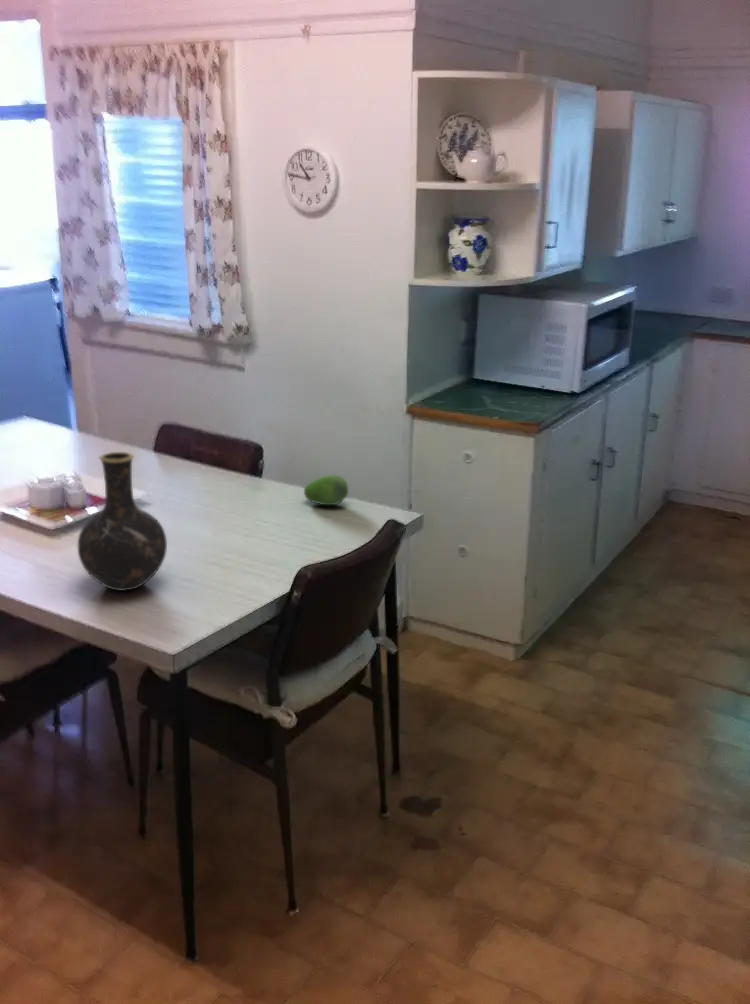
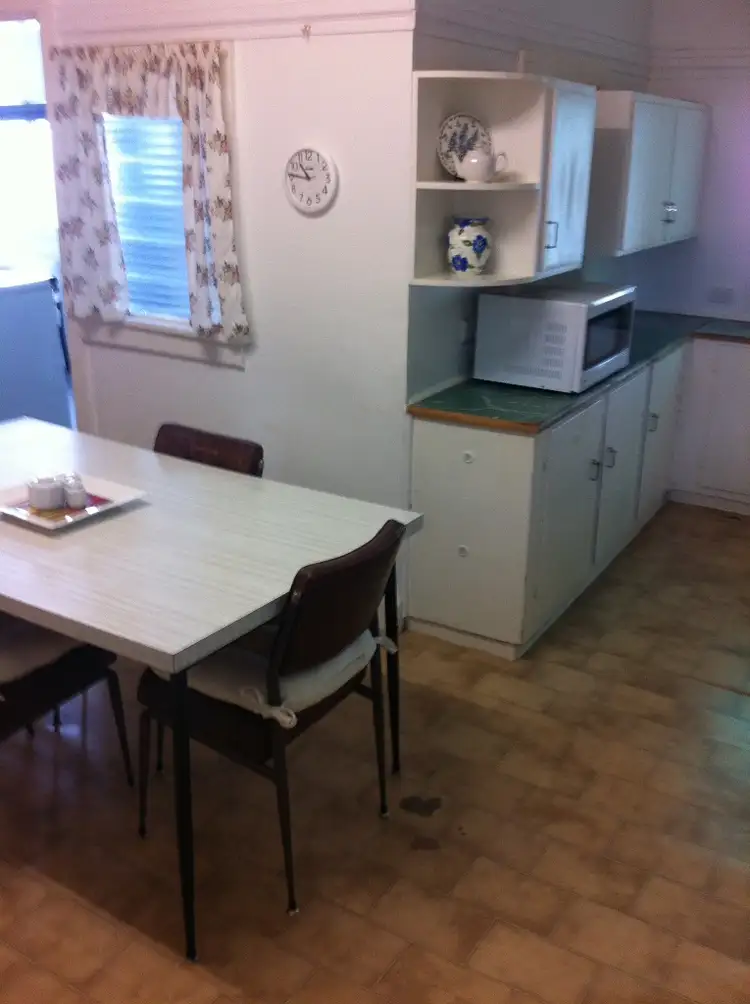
- vase [77,451,168,592]
- fruit [303,474,349,507]
